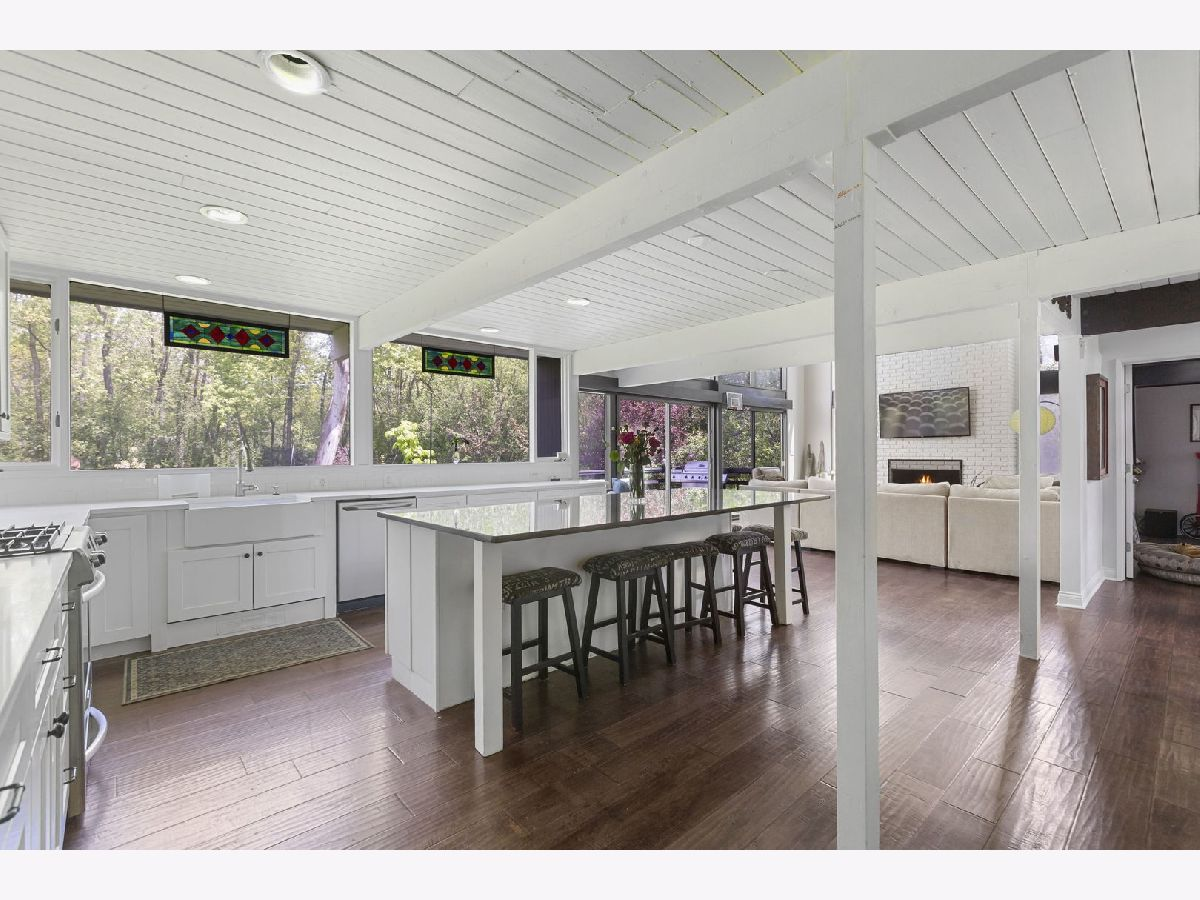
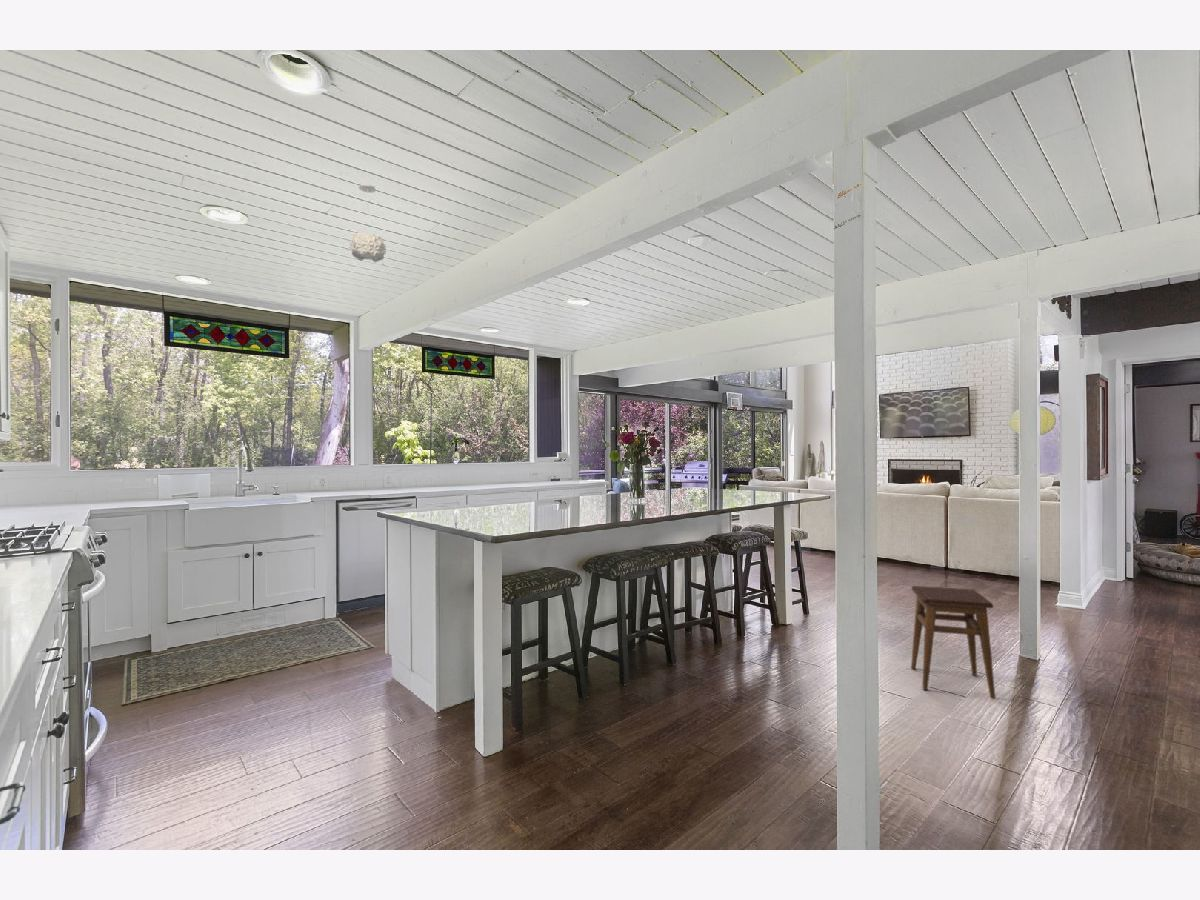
+ pendant light [349,183,387,263]
+ stool [910,585,996,699]
